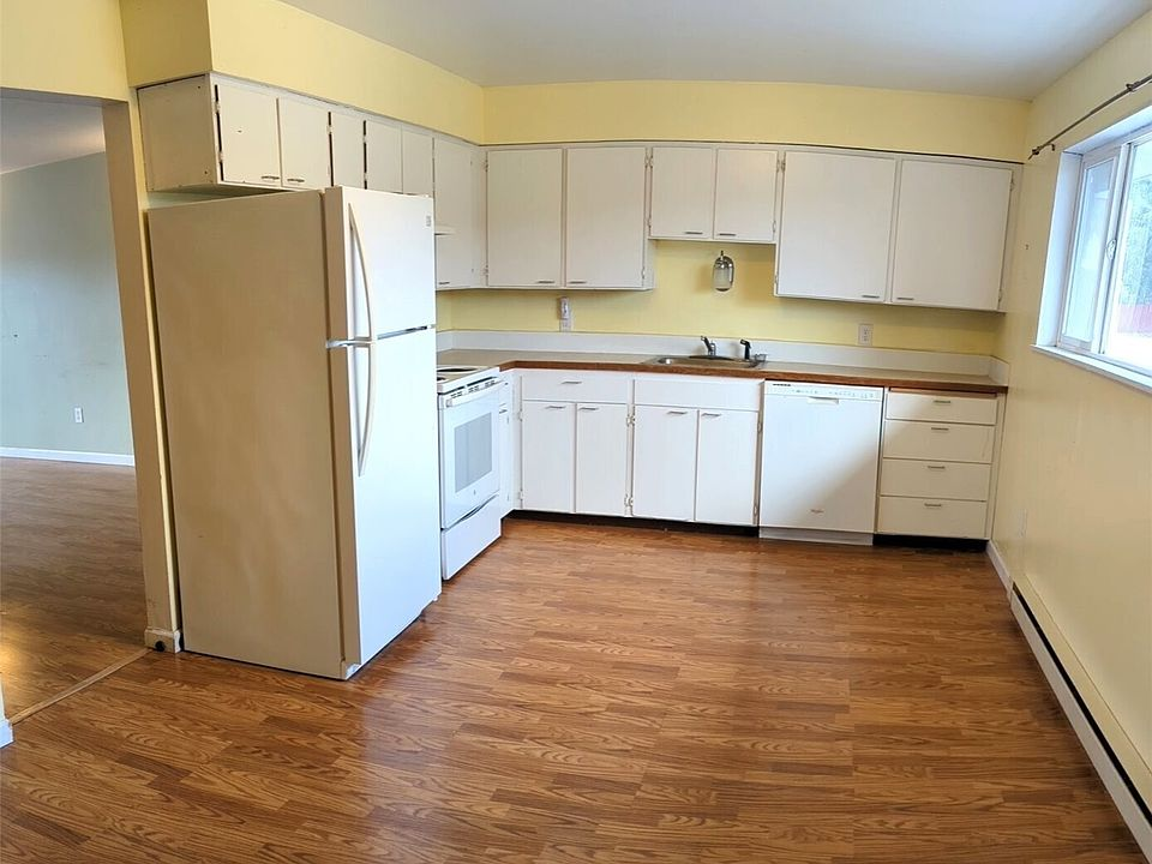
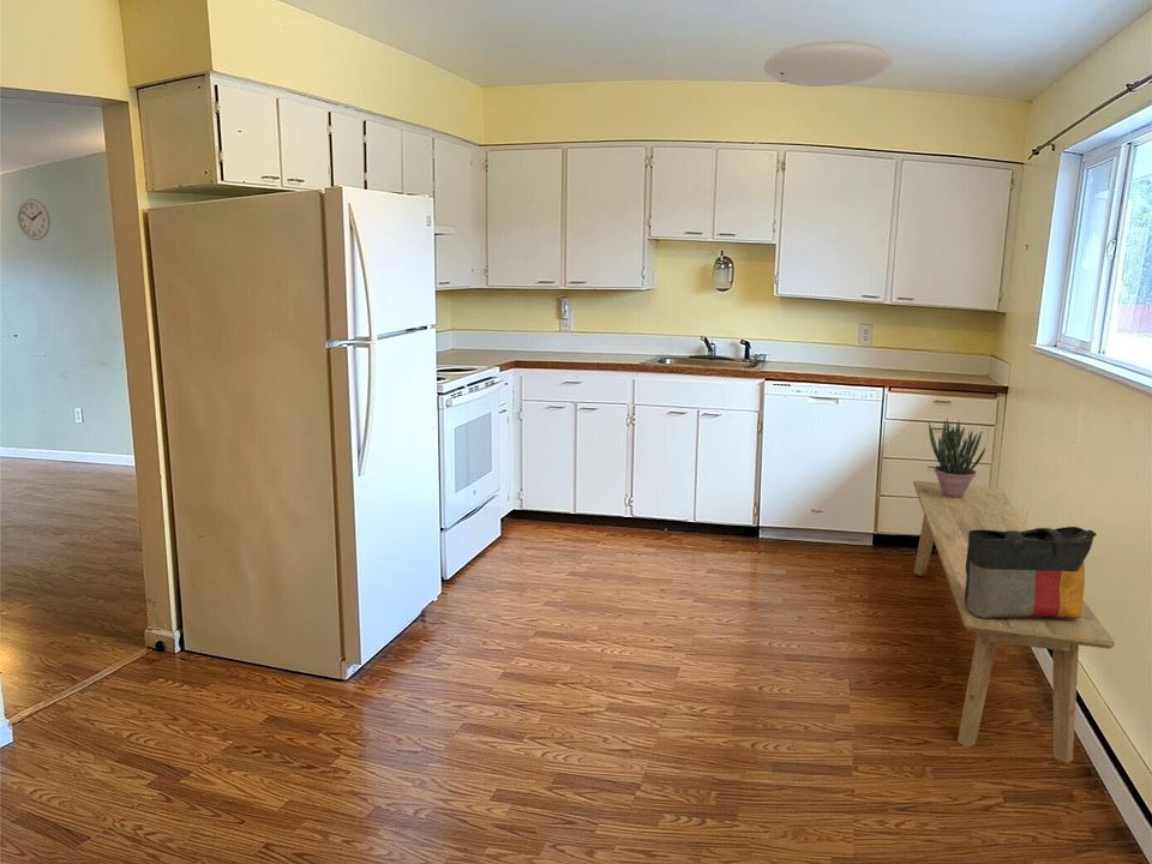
+ wall clock [16,198,52,241]
+ ceiling light [763,40,893,88]
+ bench [912,480,1116,764]
+ potted plant [928,418,986,498]
+ tote bag [965,526,1098,618]
